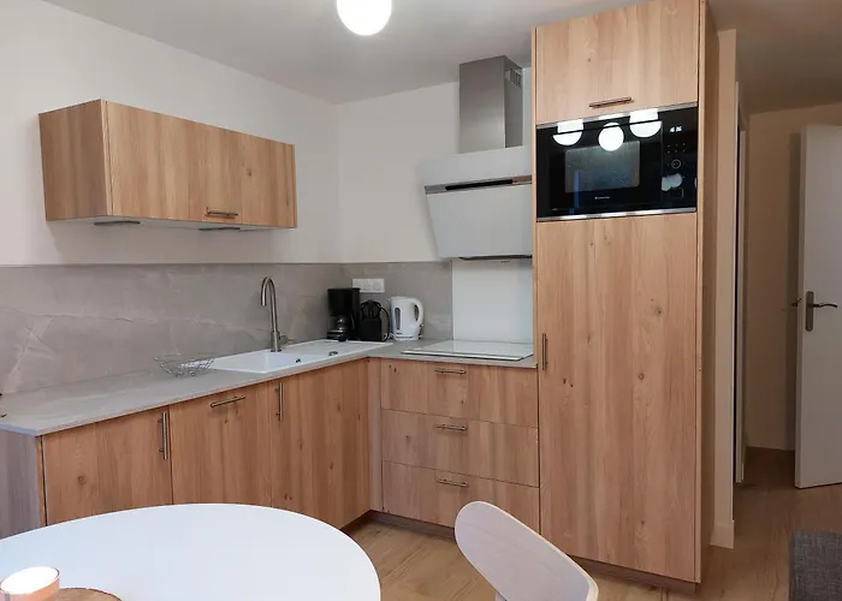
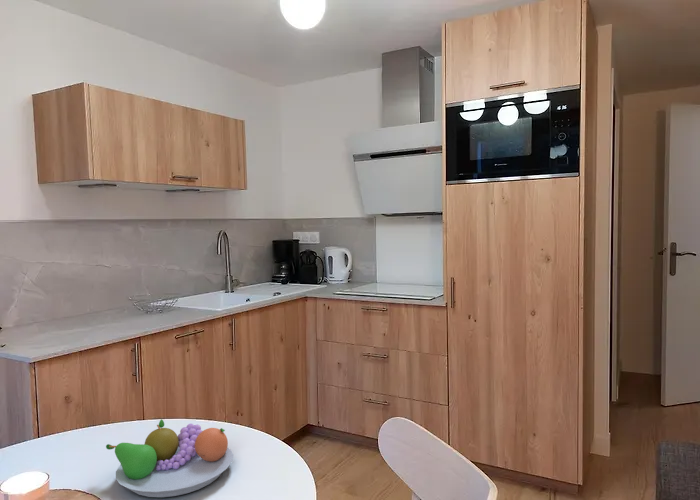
+ fruit bowl [105,418,234,498]
